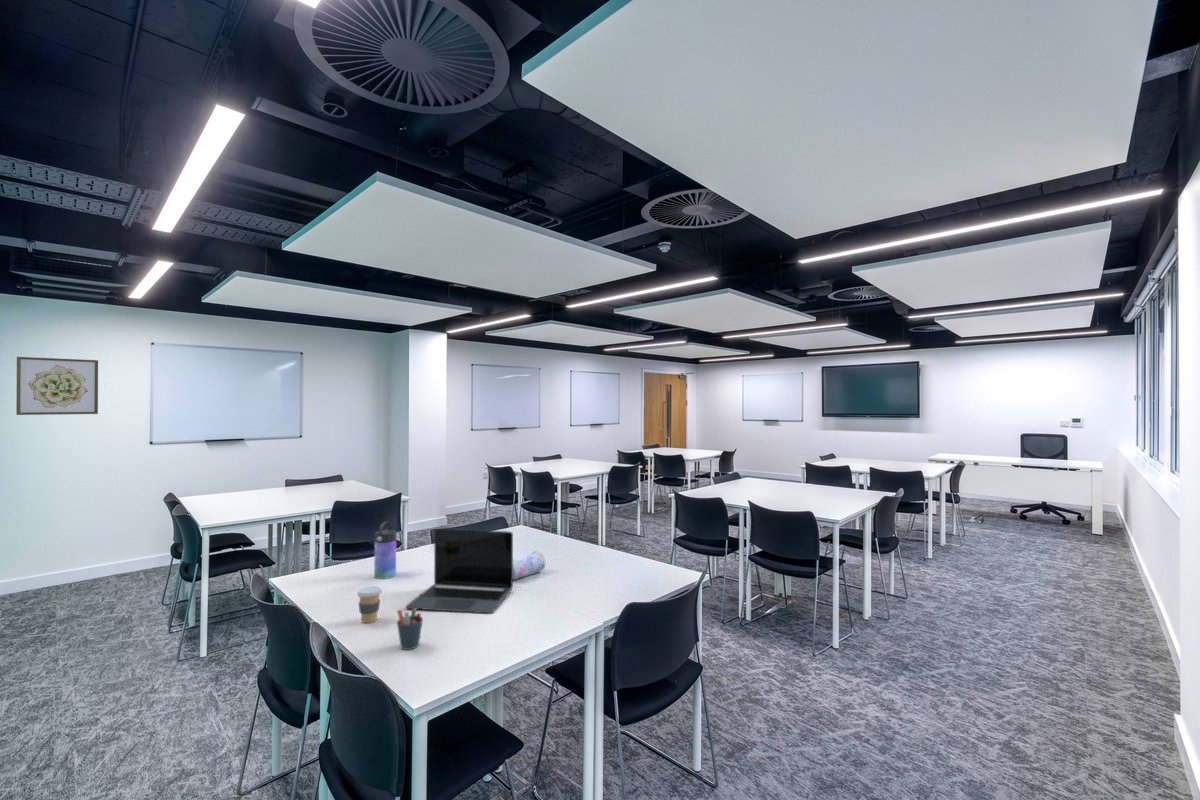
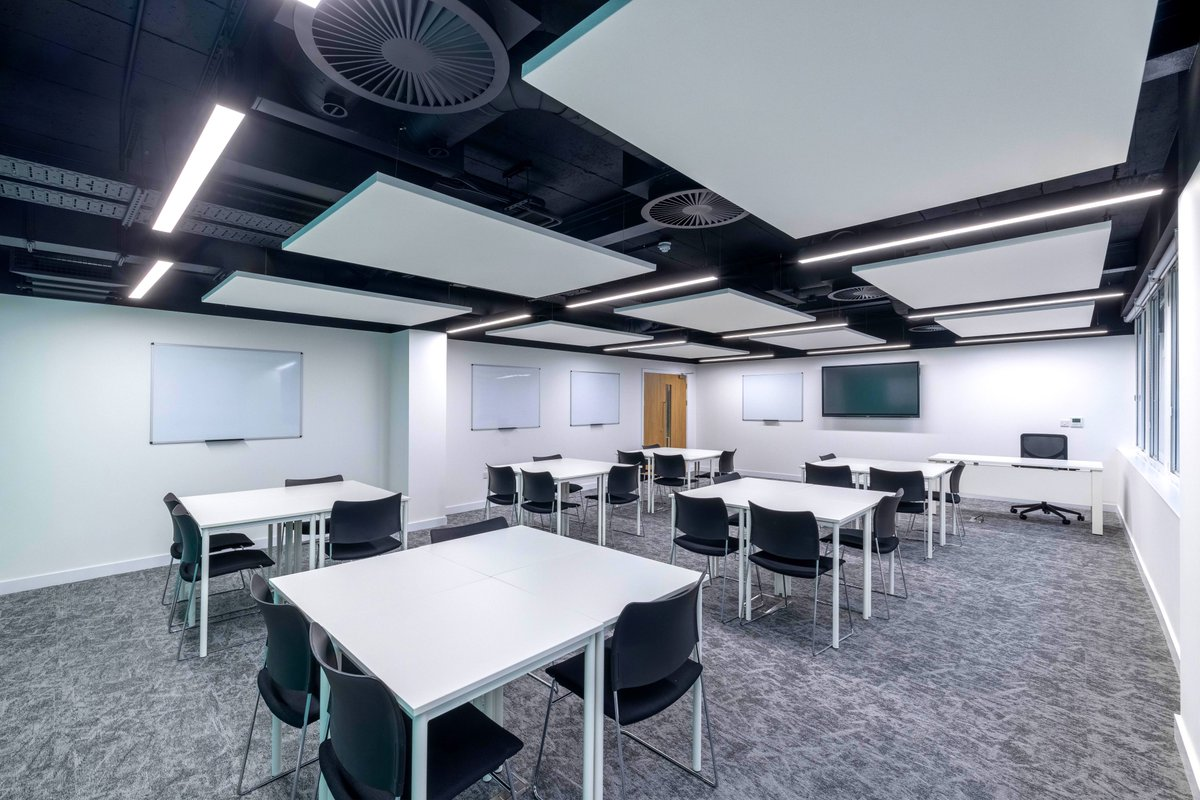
- laptop [405,528,514,615]
- pencil case [513,550,546,581]
- water bottle [373,521,397,580]
- wall art [15,356,99,416]
- pen holder [396,608,424,651]
- coffee cup [356,585,383,624]
